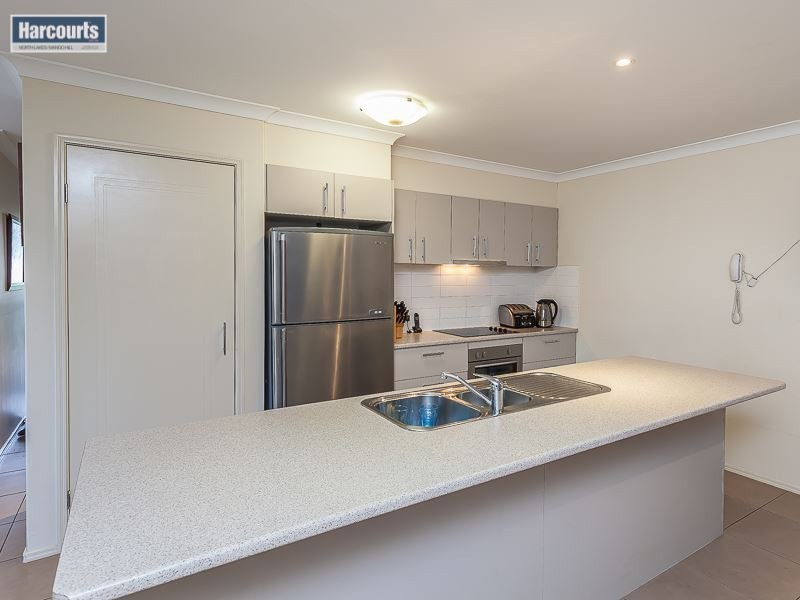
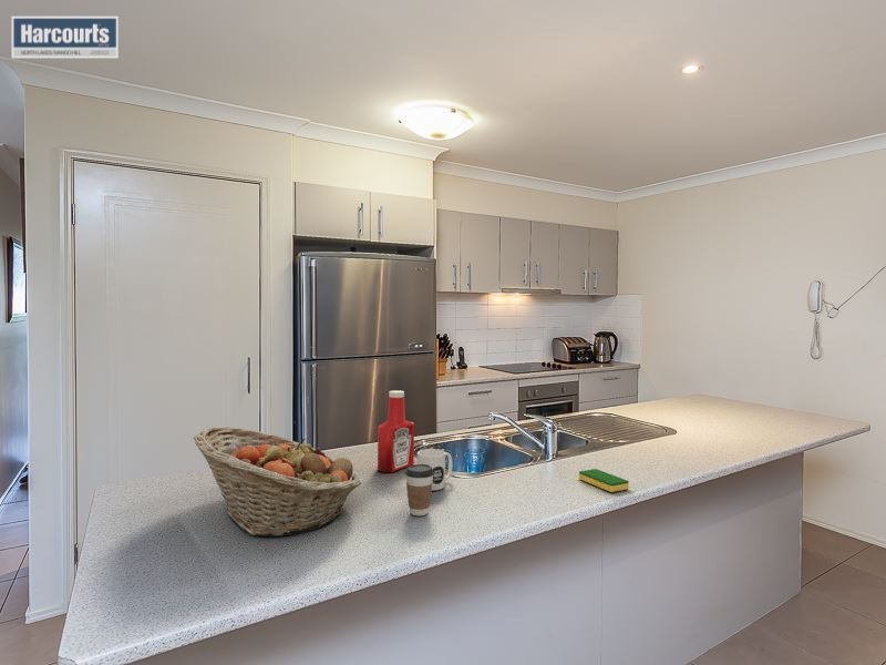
+ mug [416,448,453,492]
+ soap bottle [377,389,415,473]
+ dish sponge [578,468,630,493]
+ fruit basket [193,426,362,538]
+ coffee cup [404,463,434,516]
